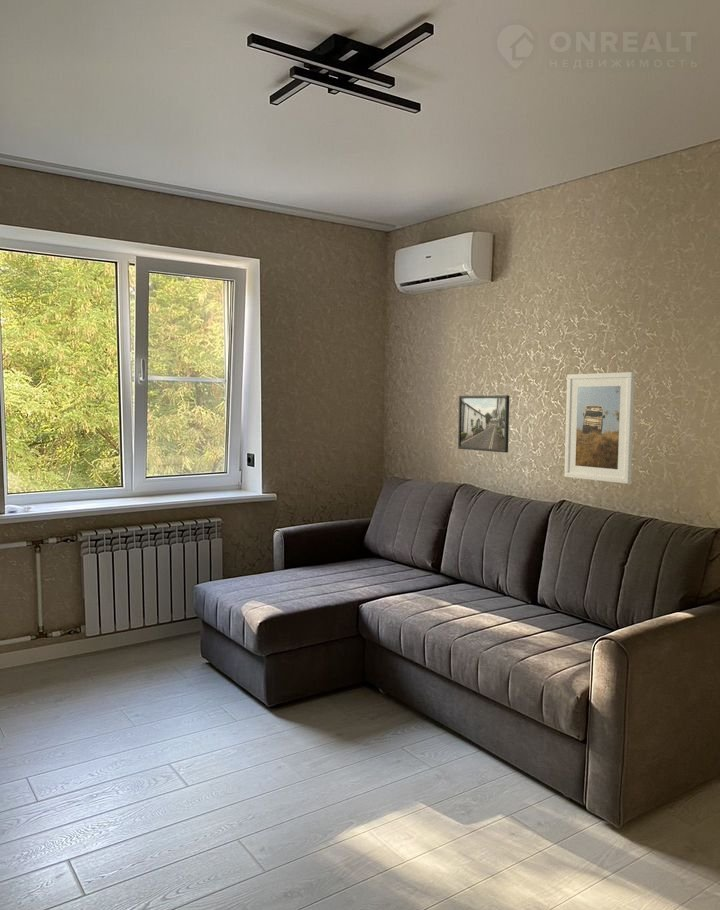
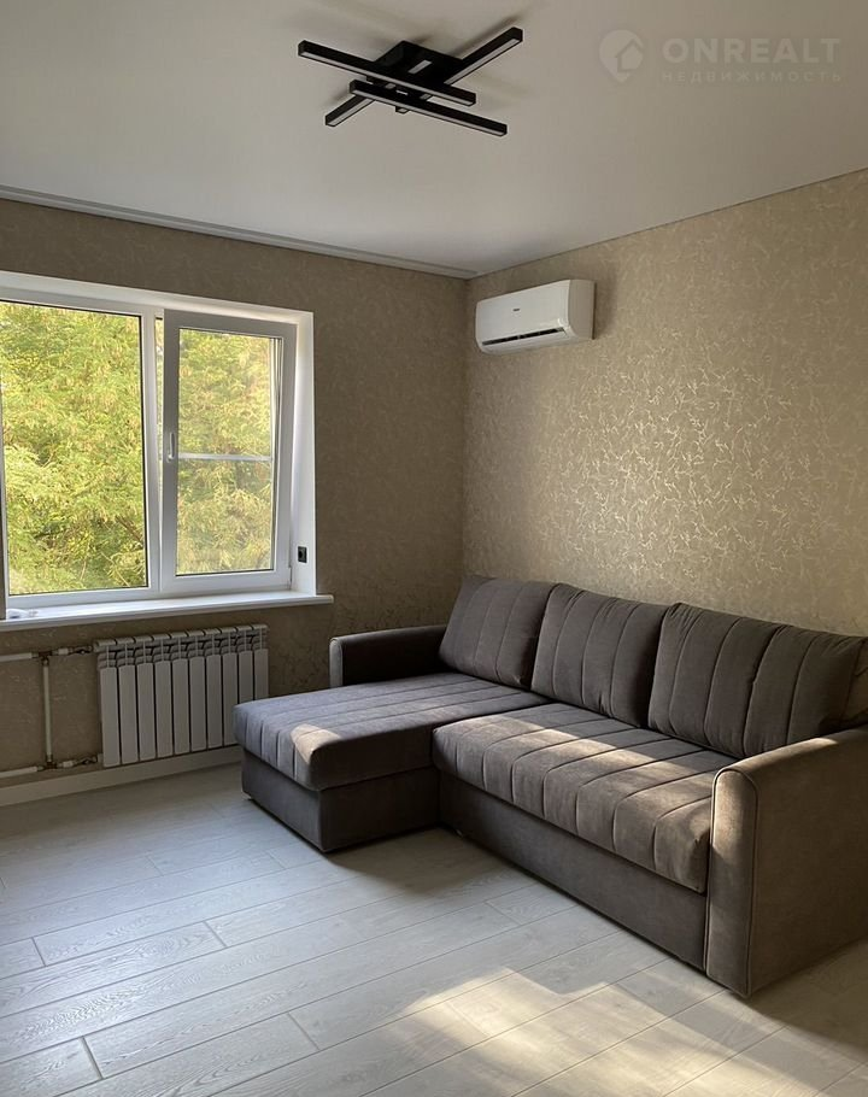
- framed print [457,394,510,454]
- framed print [563,371,636,485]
